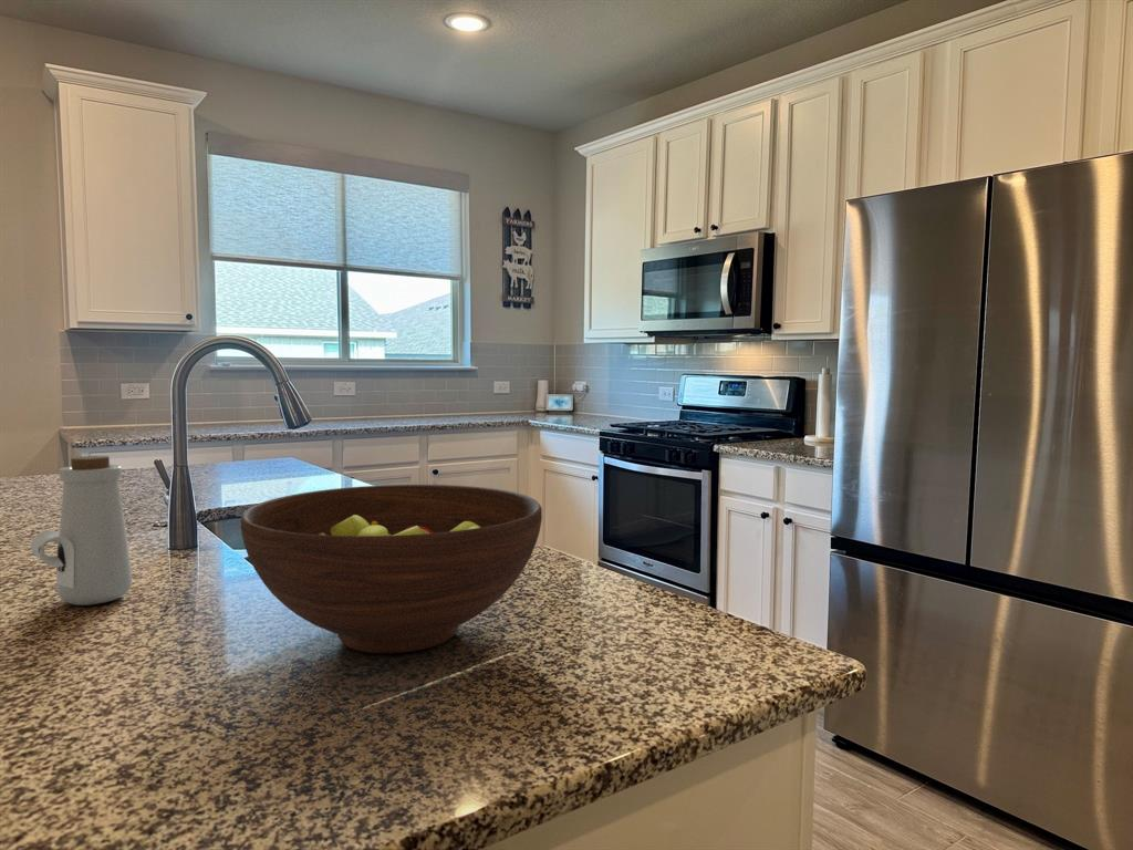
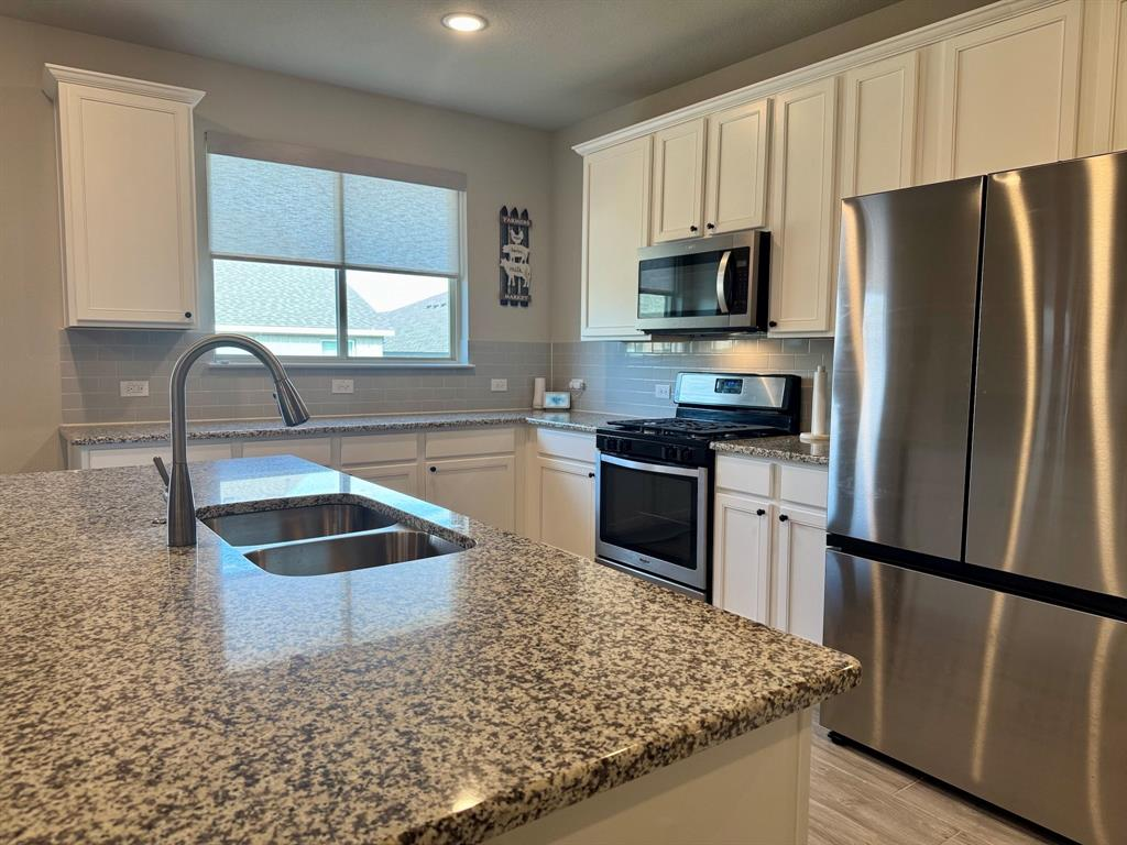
- bottle [30,455,133,607]
- fruit bowl [240,484,543,654]
